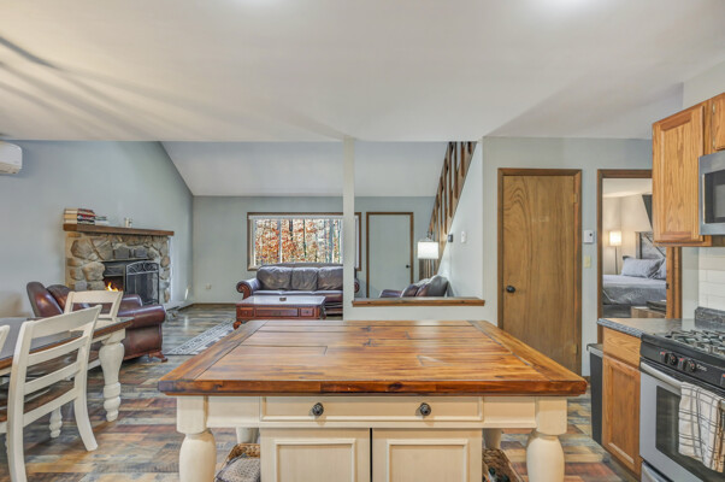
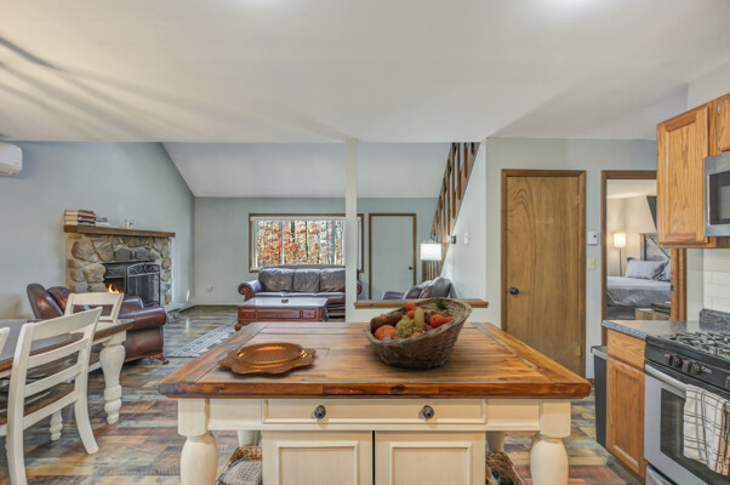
+ fruit basket [365,296,473,371]
+ decorative bowl [216,341,319,375]
